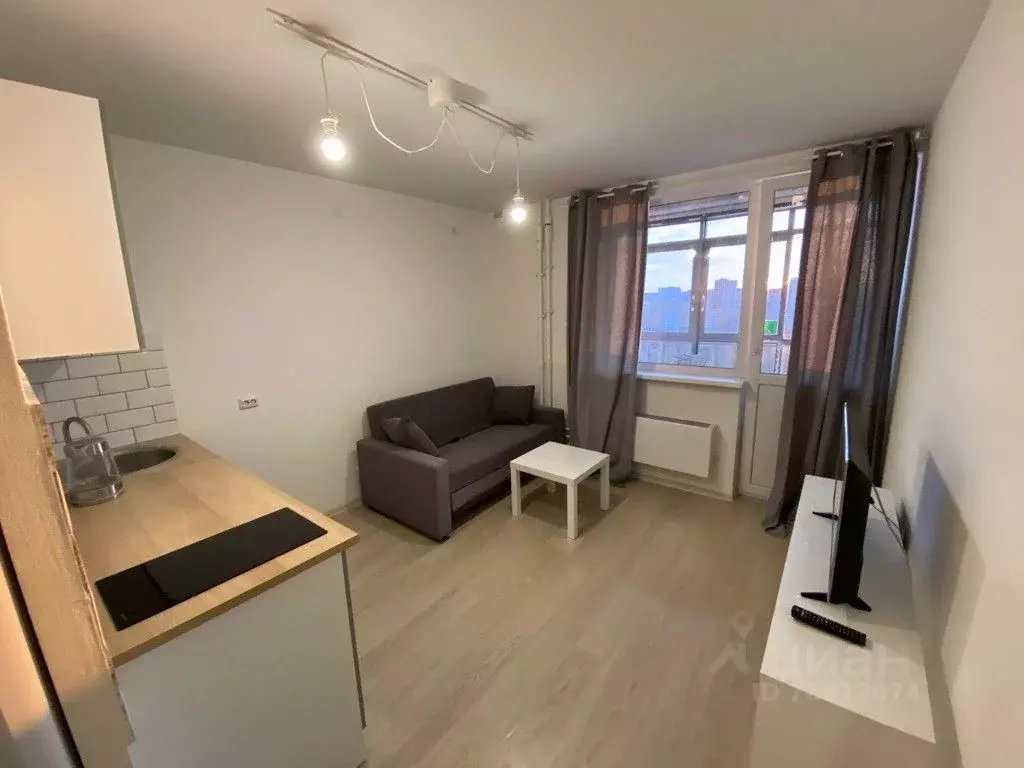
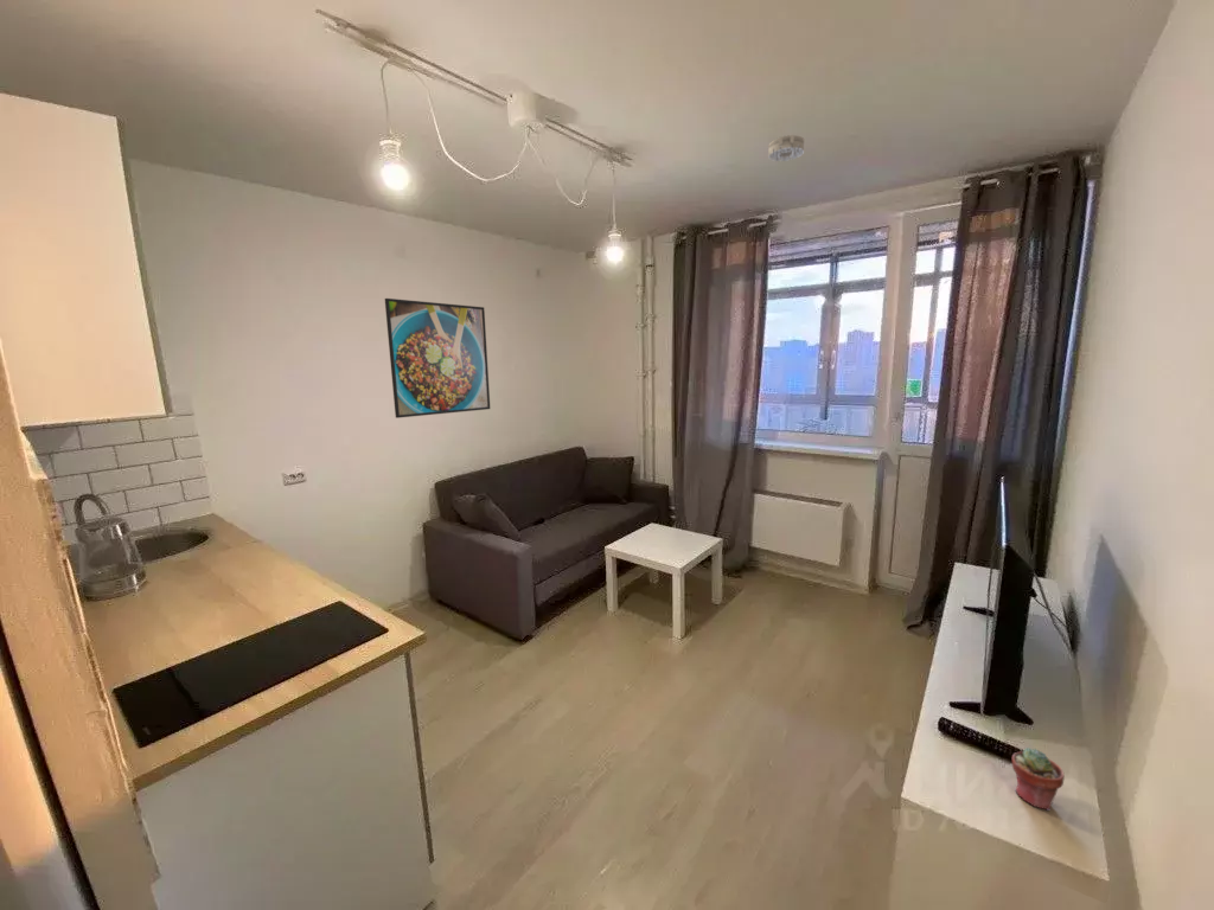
+ smoke detector [767,134,805,162]
+ potted succulent [1011,746,1066,812]
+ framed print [384,297,491,419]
